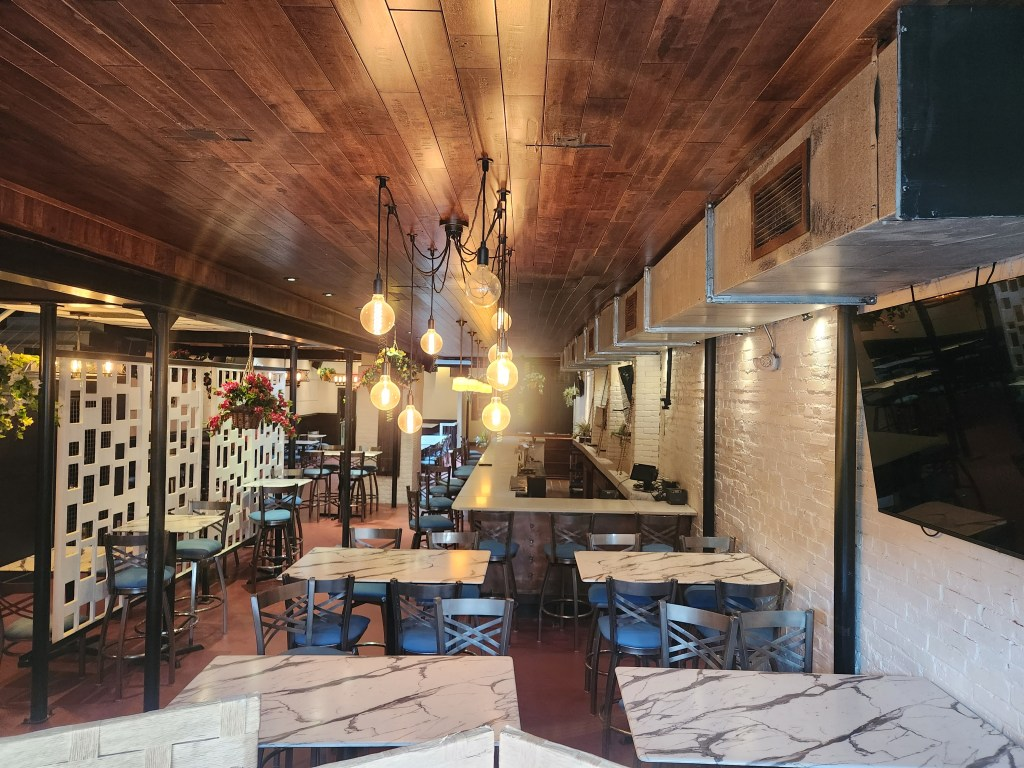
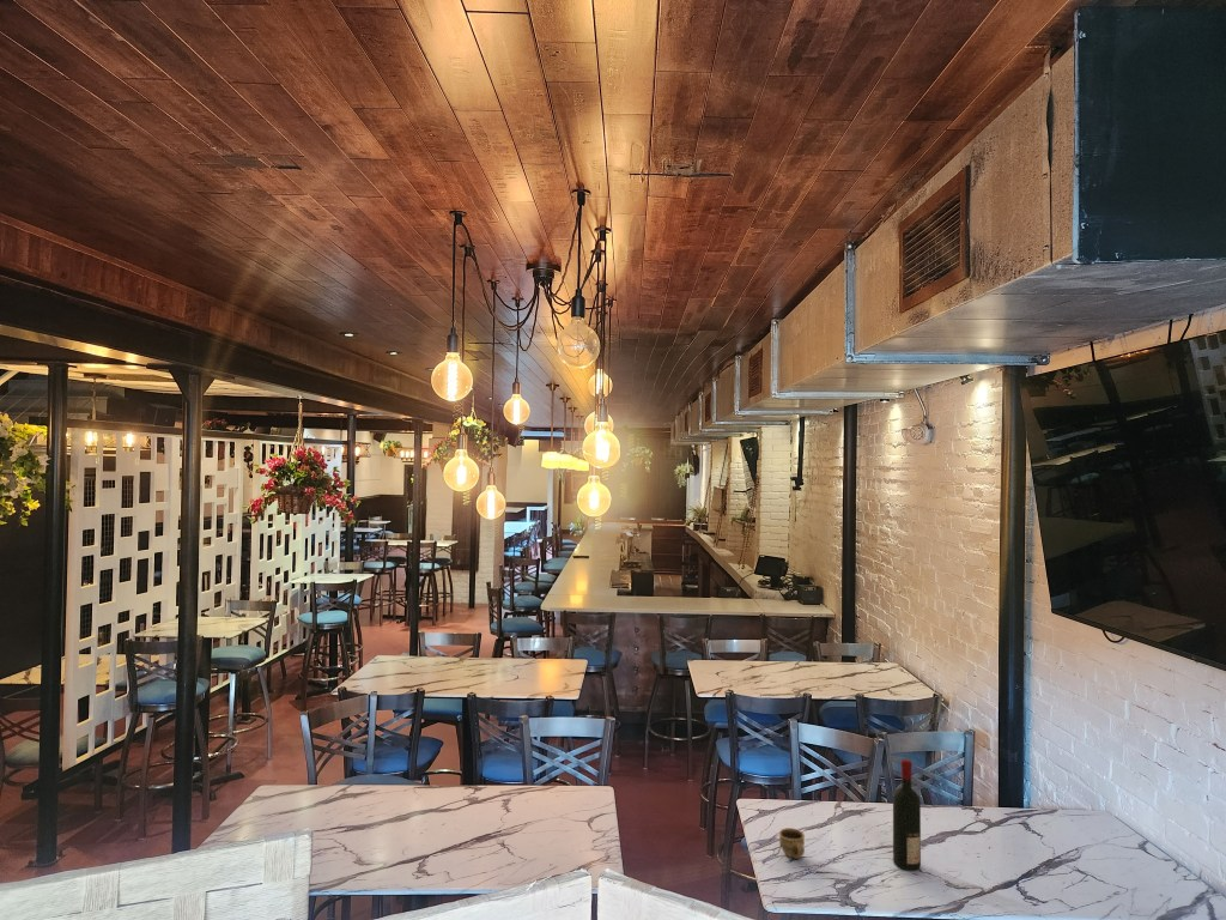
+ cup [778,827,806,860]
+ alcohol [892,758,922,872]
